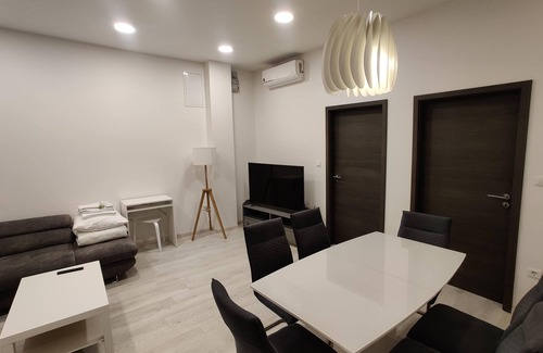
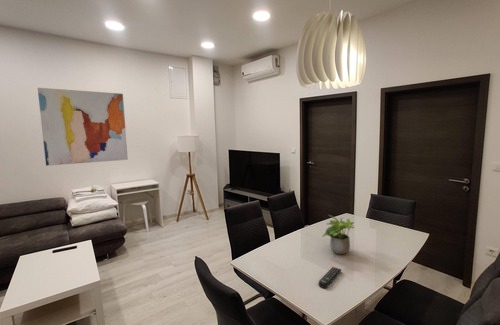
+ potted plant [321,214,355,255]
+ remote control [317,266,342,289]
+ wall art [37,87,129,167]
